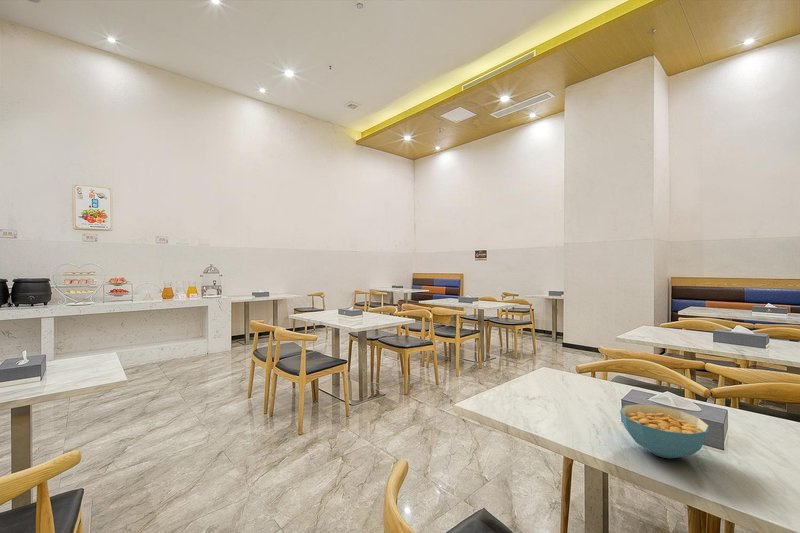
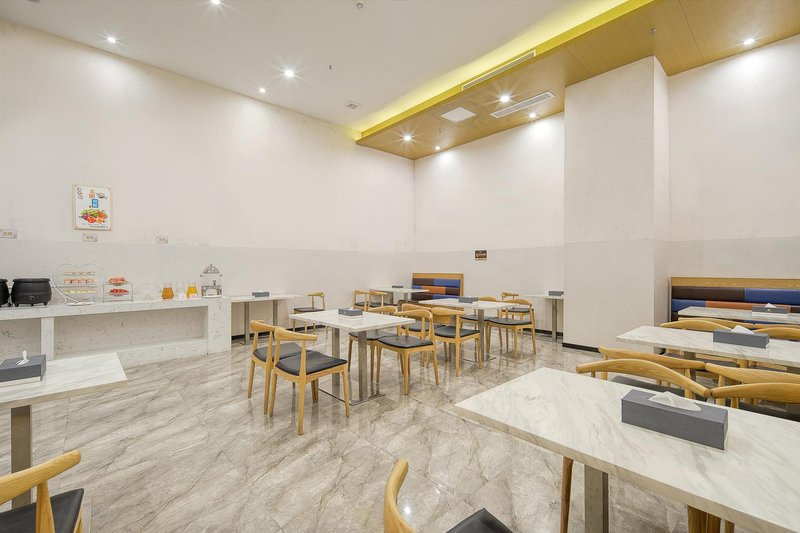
- cereal bowl [619,403,710,459]
